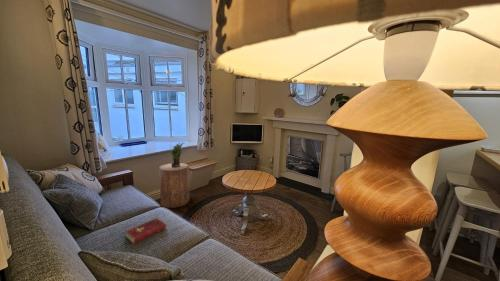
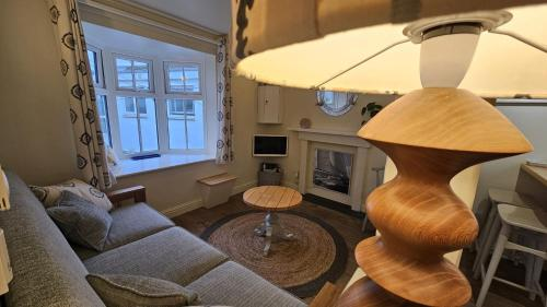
- potted plant [167,142,185,168]
- hardcover book [124,217,167,246]
- stool [158,162,191,209]
